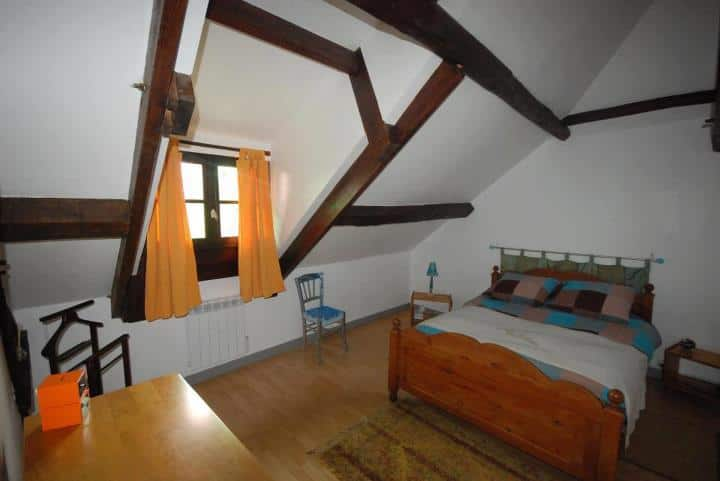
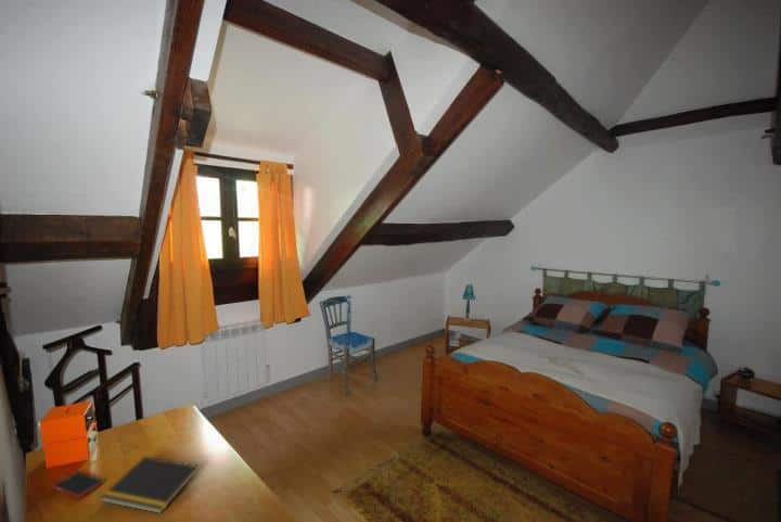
+ cell phone [52,471,105,499]
+ notepad [99,456,201,514]
